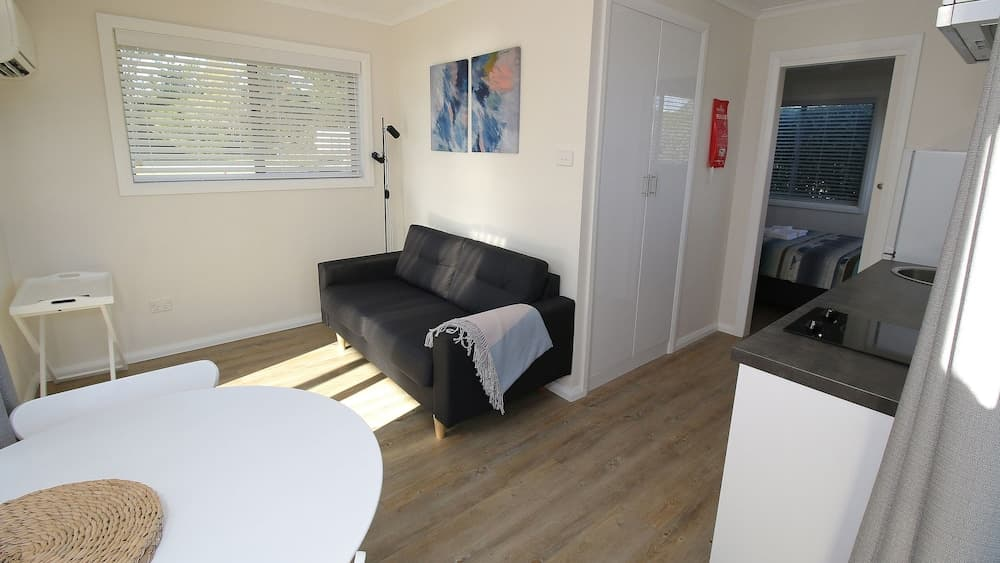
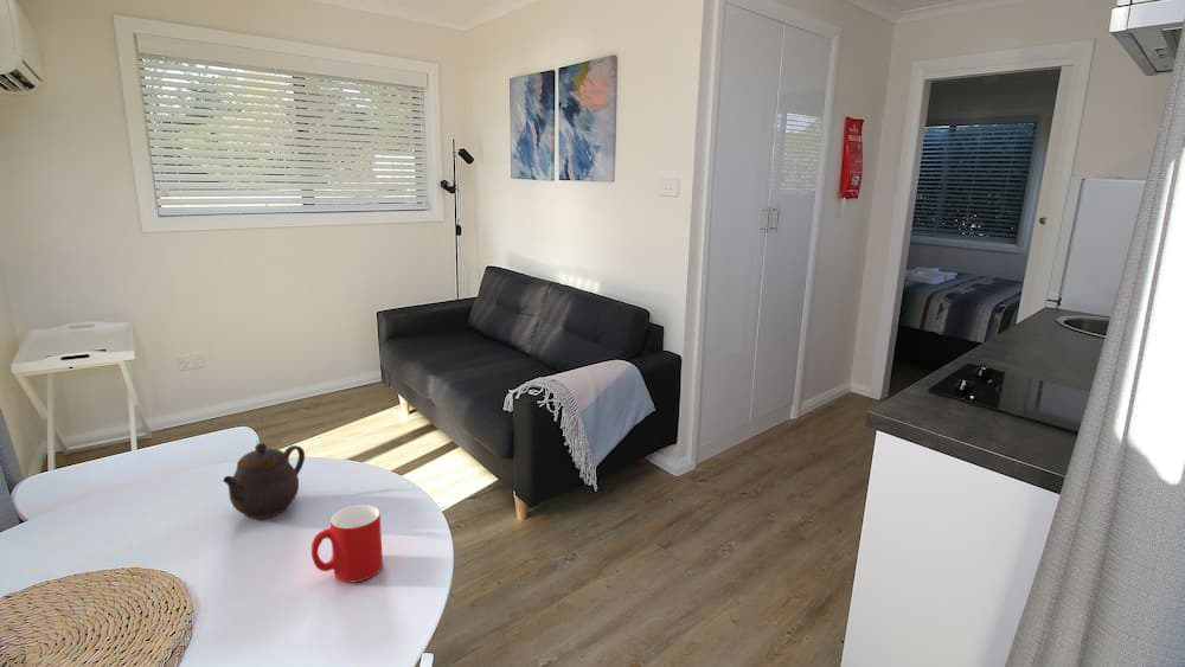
+ cup [310,504,384,583]
+ teapot [222,442,306,520]
